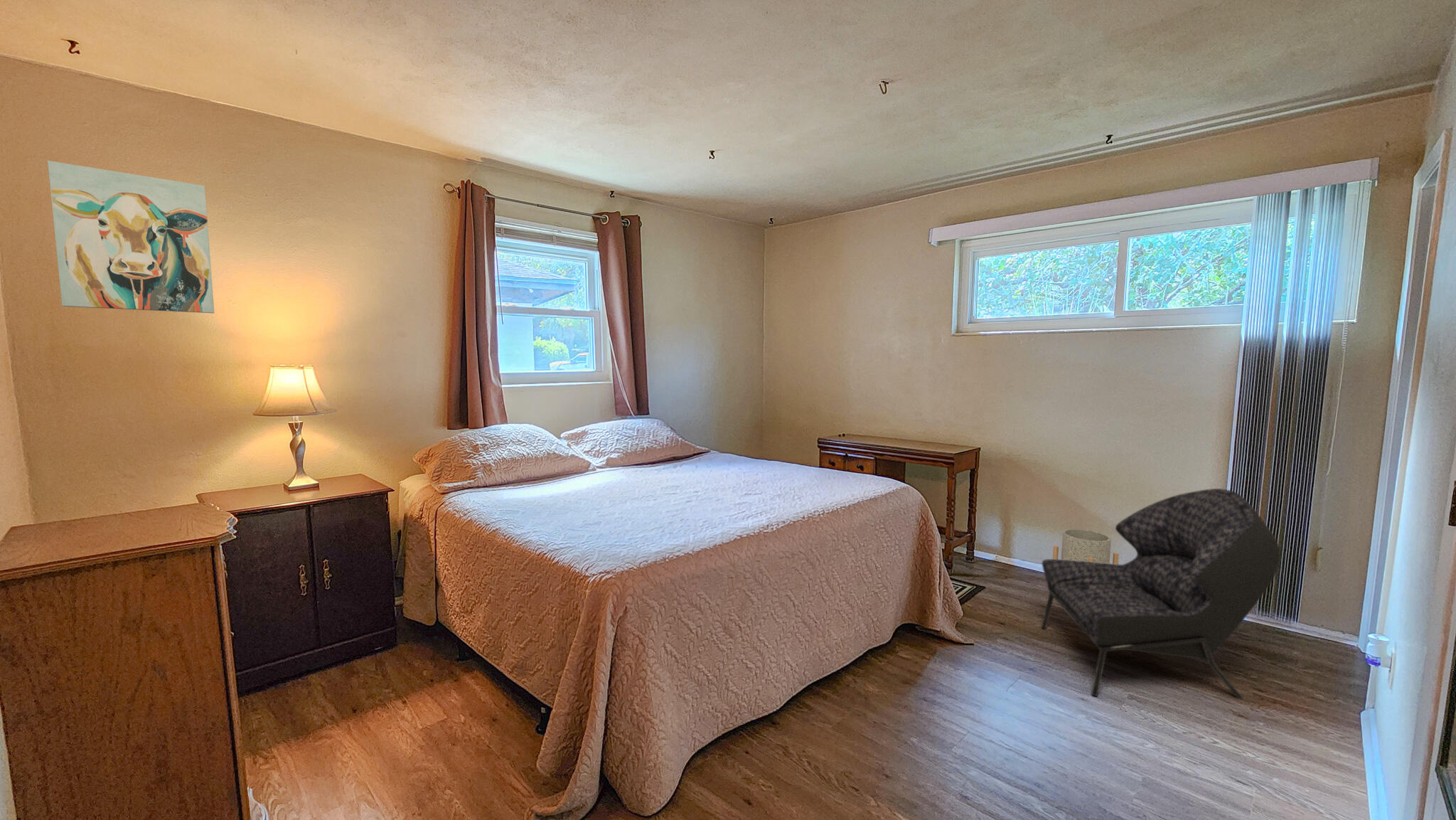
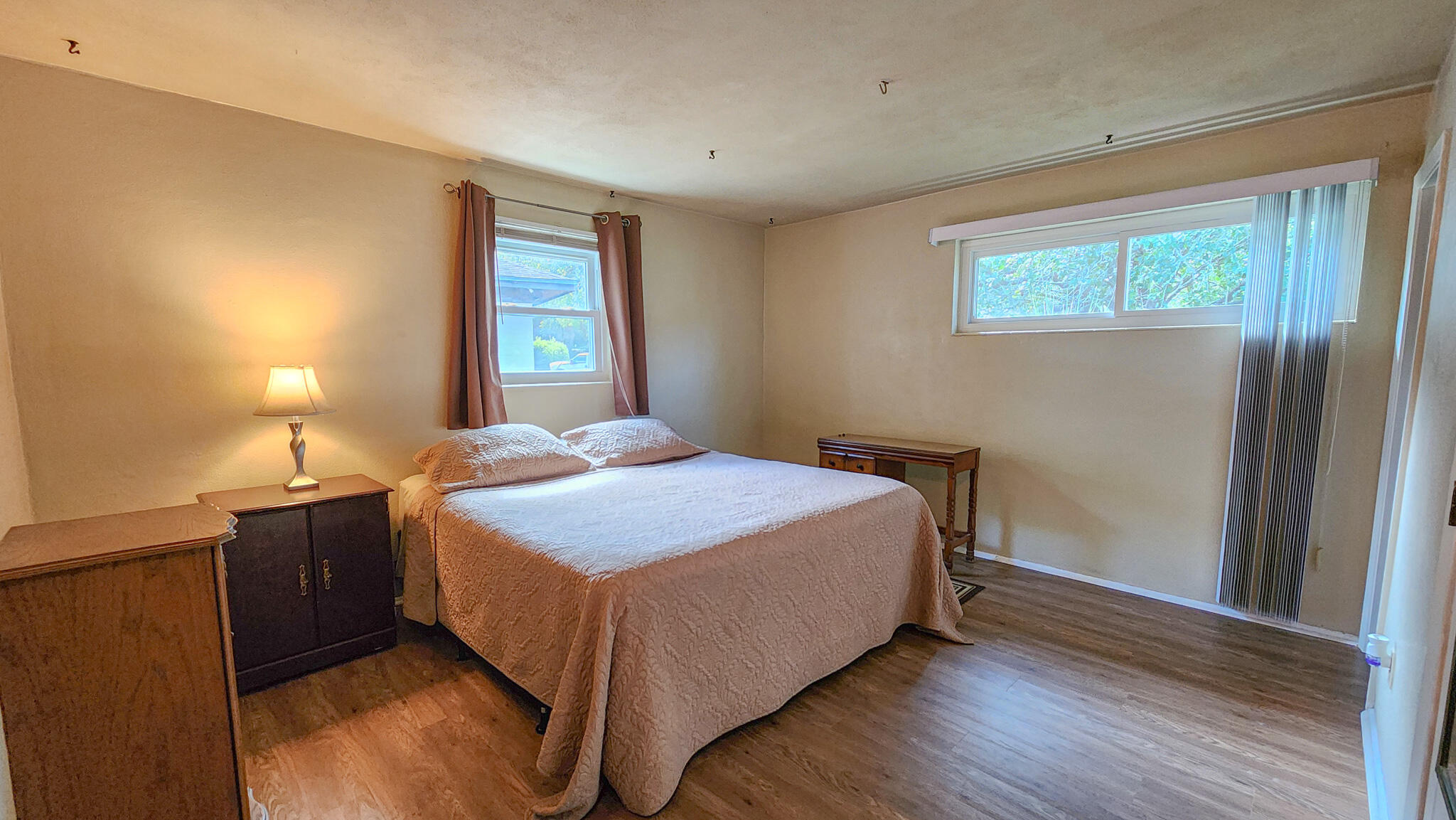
- armchair [1041,488,1280,700]
- planter [1052,528,1120,565]
- wall art [47,160,215,314]
